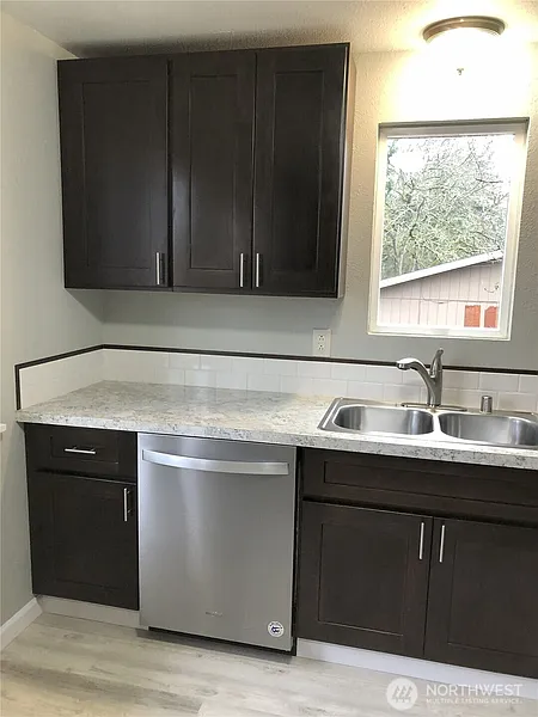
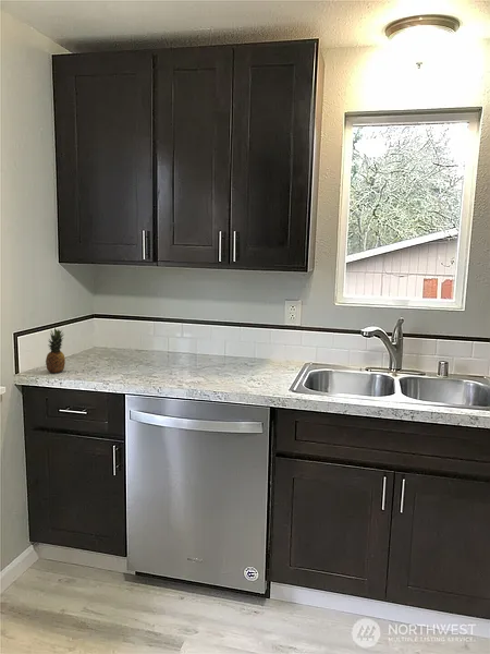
+ fruit [45,327,66,374]
